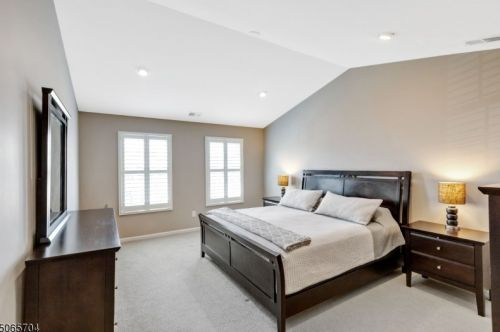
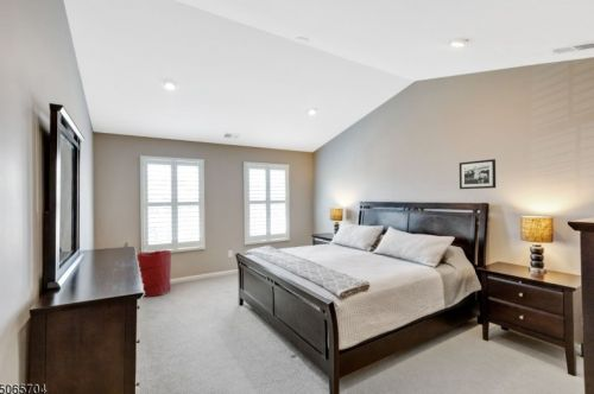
+ laundry hamper [137,249,172,298]
+ picture frame [459,158,497,190]
